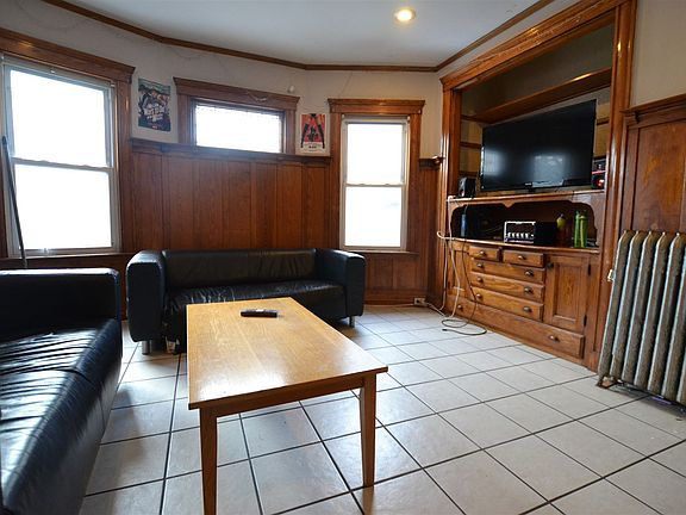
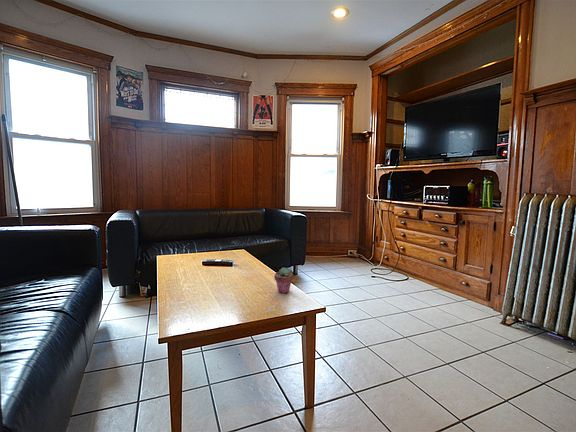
+ potted succulent [273,267,294,294]
